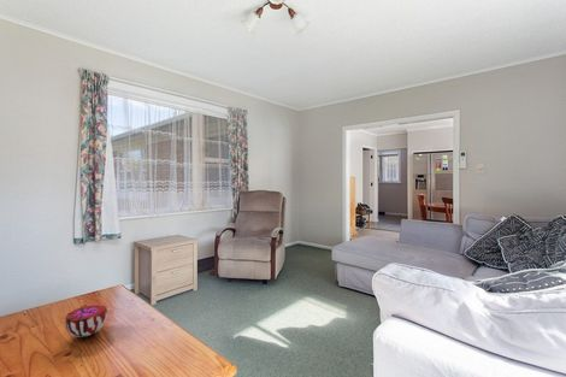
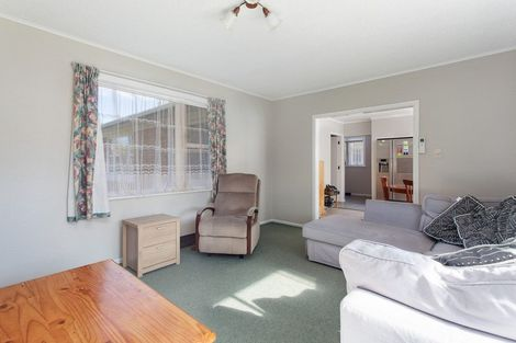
- decorative bowl [64,304,108,338]
